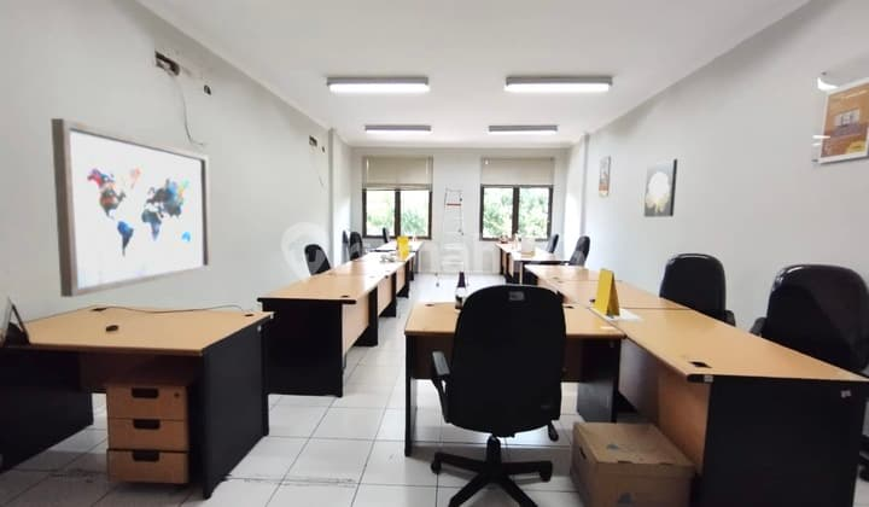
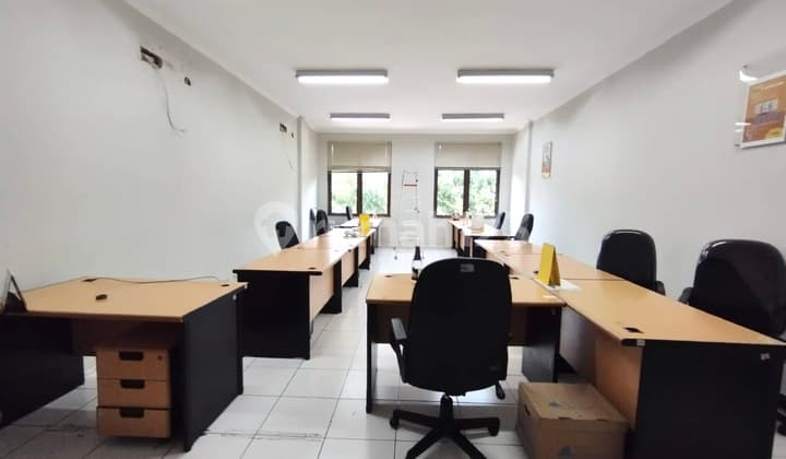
- wall art [643,158,678,218]
- wall art [49,117,212,298]
